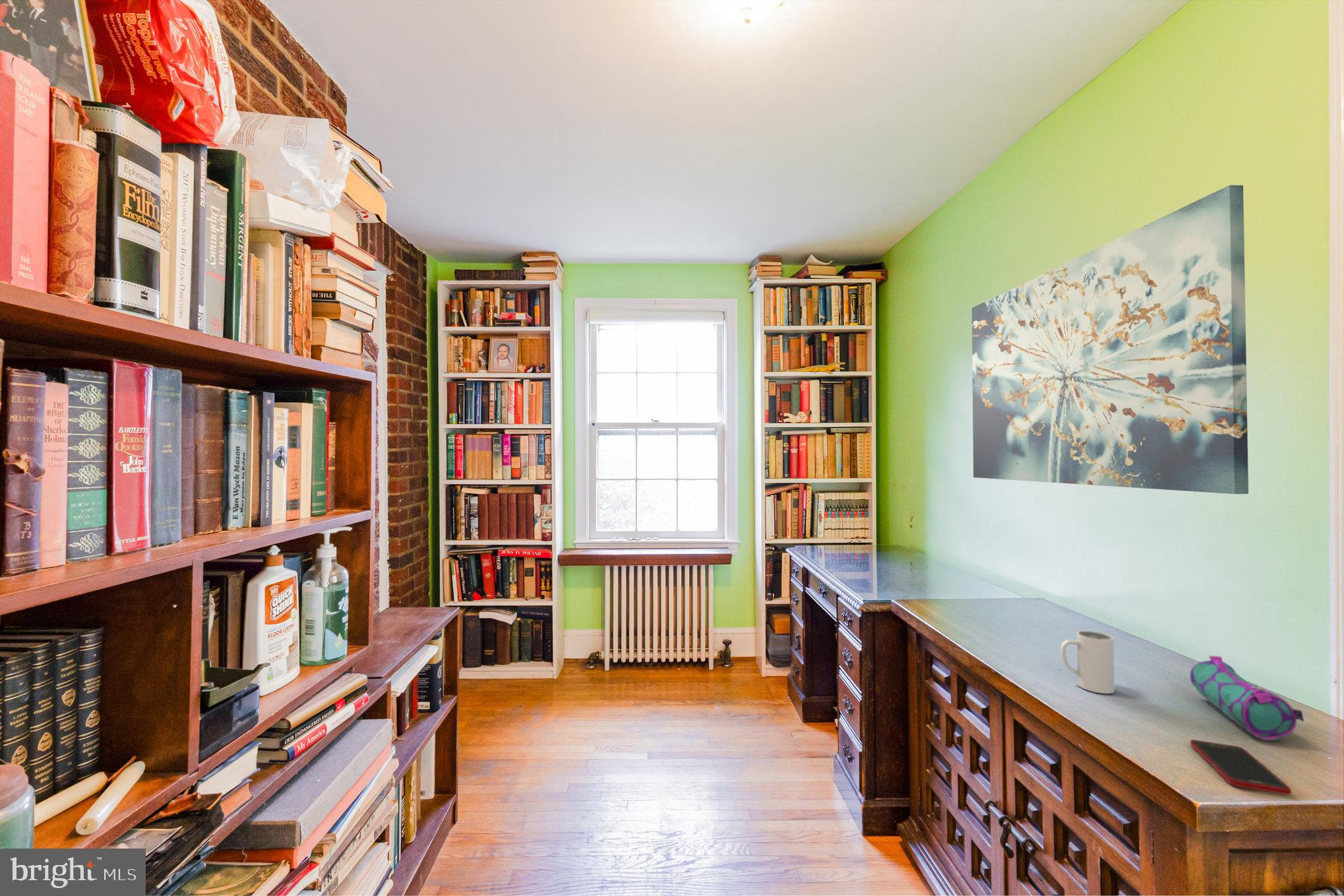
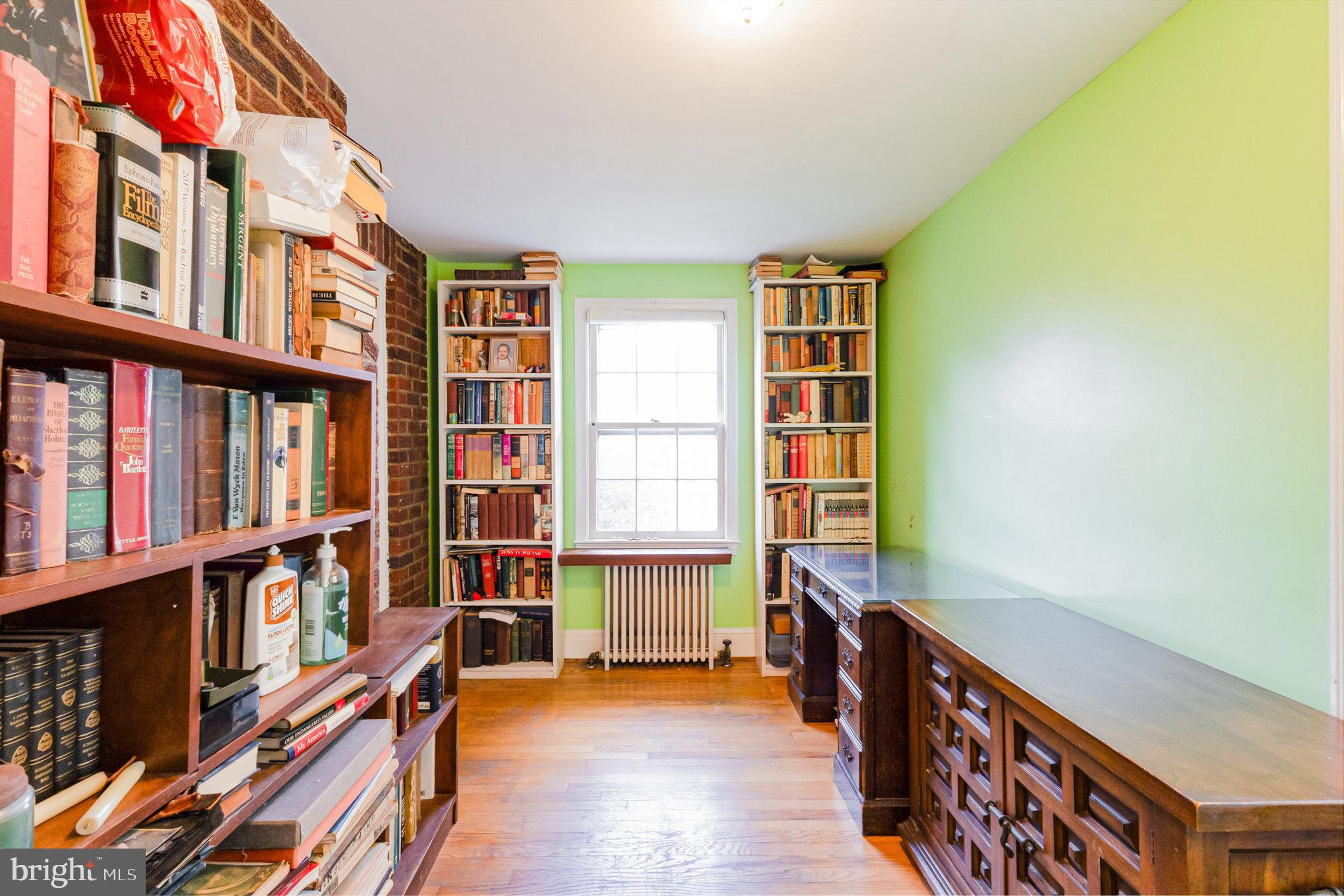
- cell phone [1190,739,1292,795]
- mug [1060,630,1115,694]
- wall art [971,185,1249,494]
- pencil case [1190,655,1304,741]
